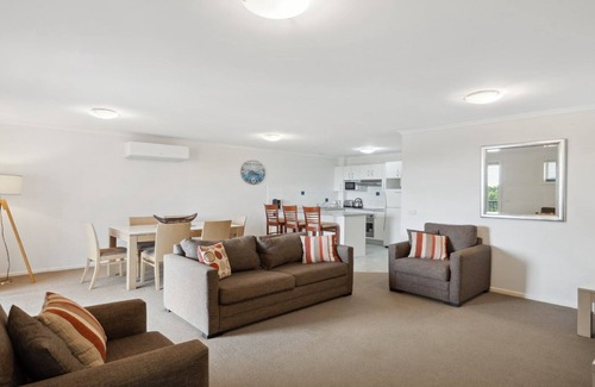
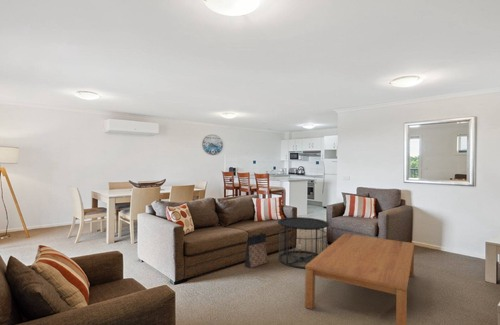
+ coffee table [304,232,415,325]
+ bag [244,232,269,269]
+ side table [277,216,330,269]
